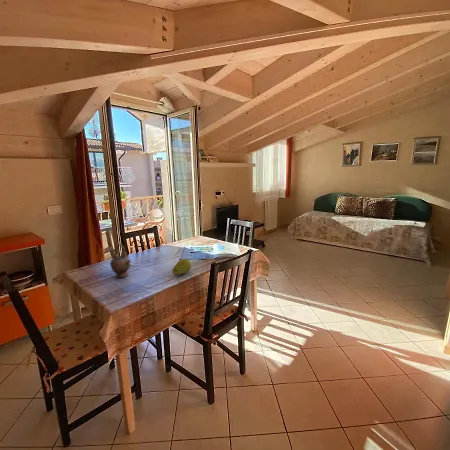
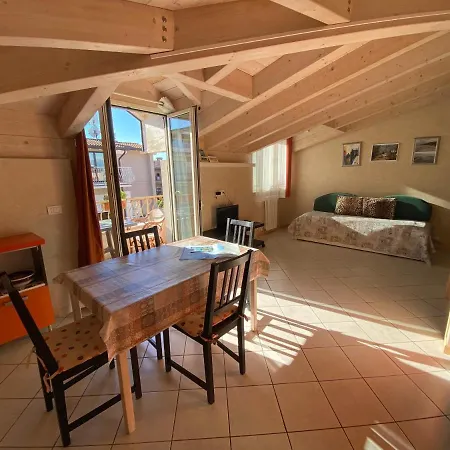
- fruit [171,258,192,276]
- teapot [109,243,132,279]
